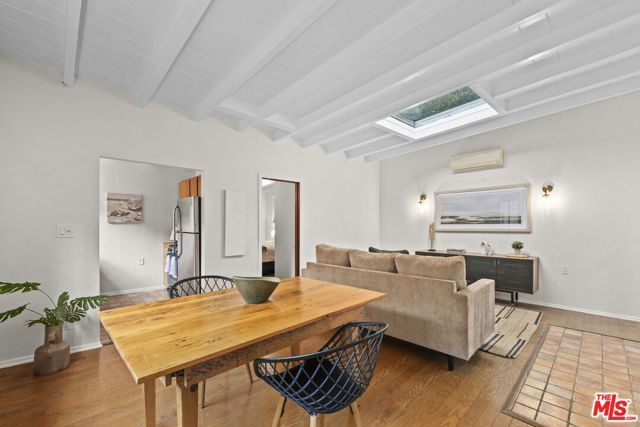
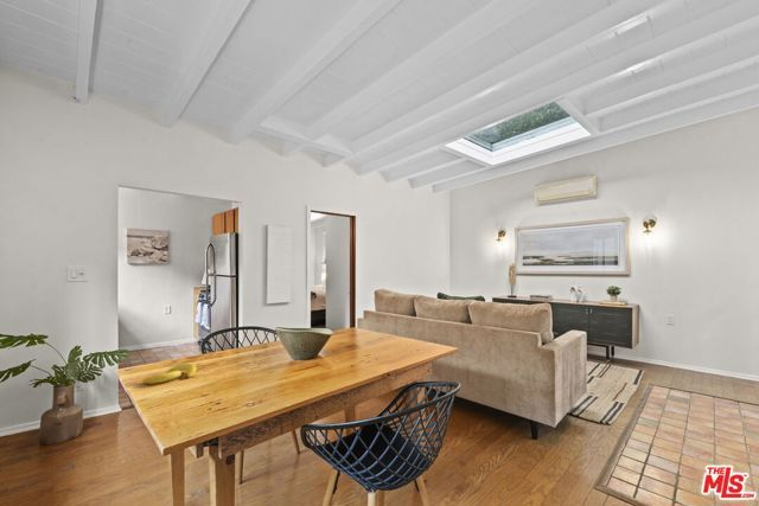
+ banana [141,361,198,385]
